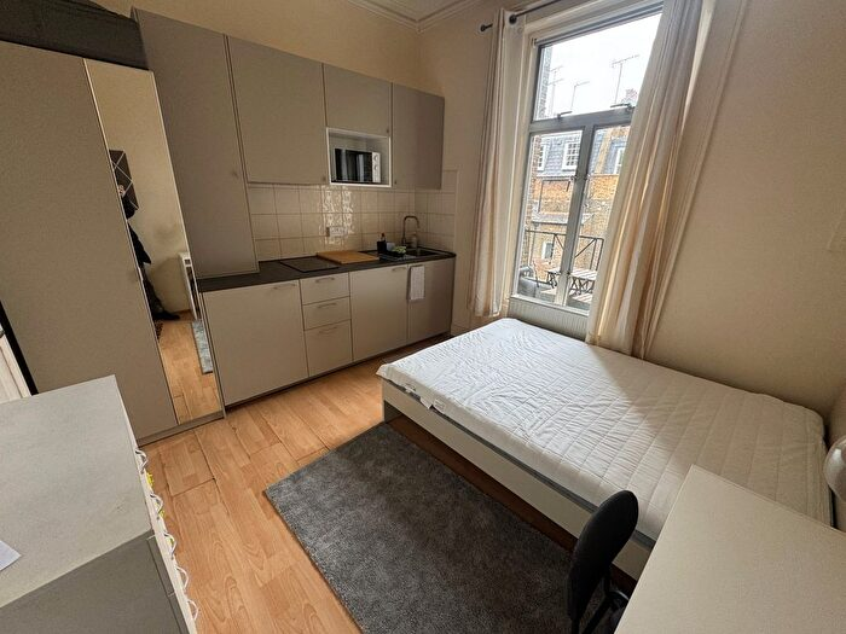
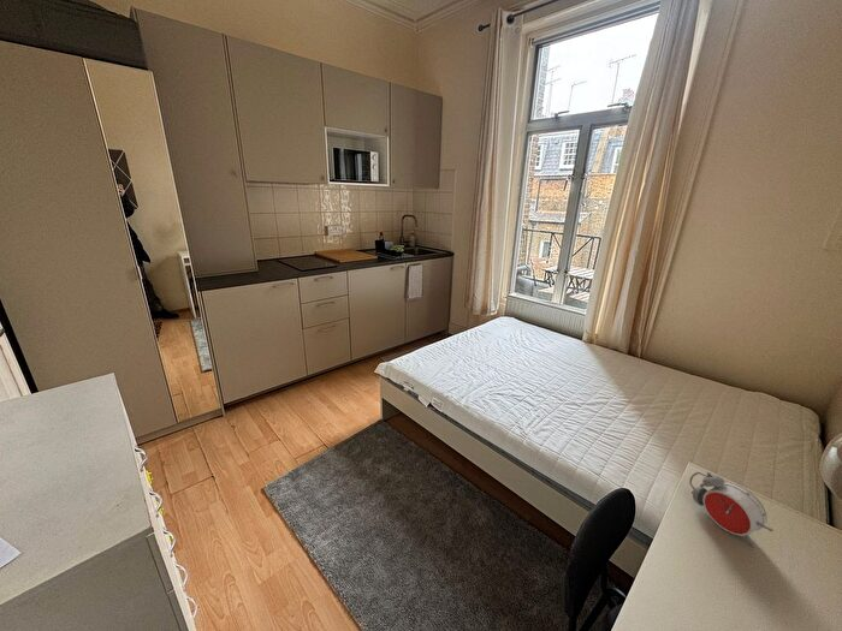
+ alarm clock [688,471,775,548]
